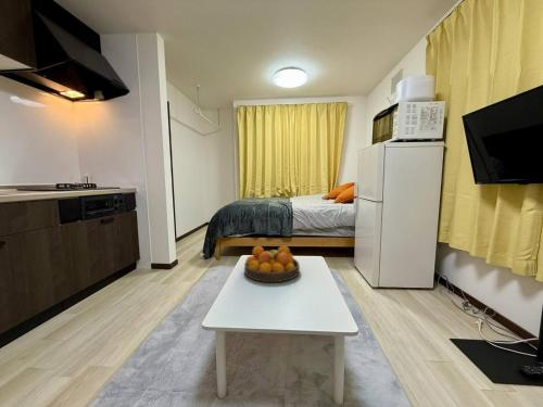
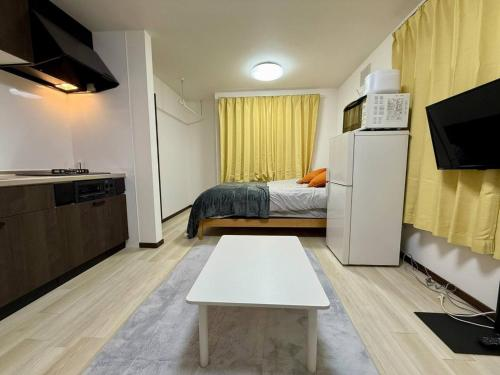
- fruit bowl [243,244,301,283]
